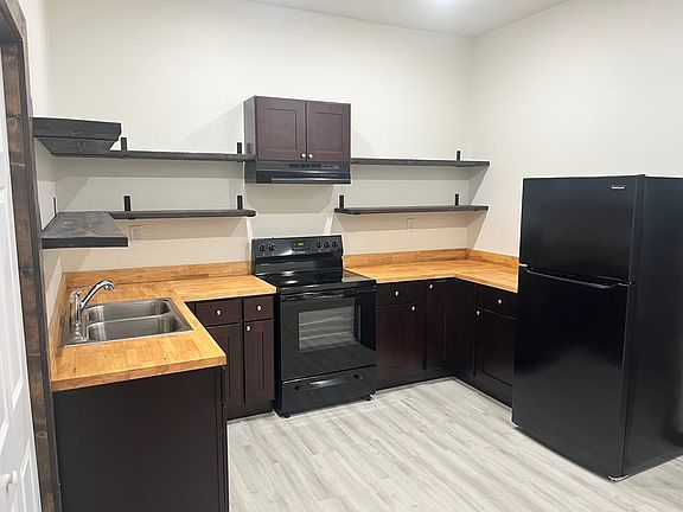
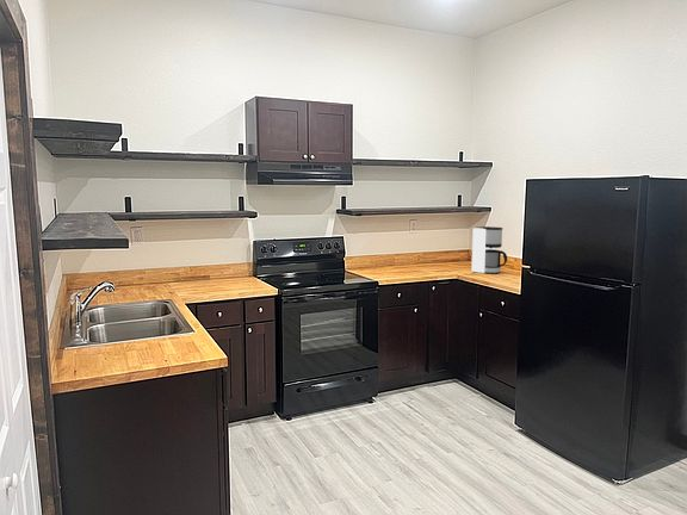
+ coffee maker [471,225,508,274]
